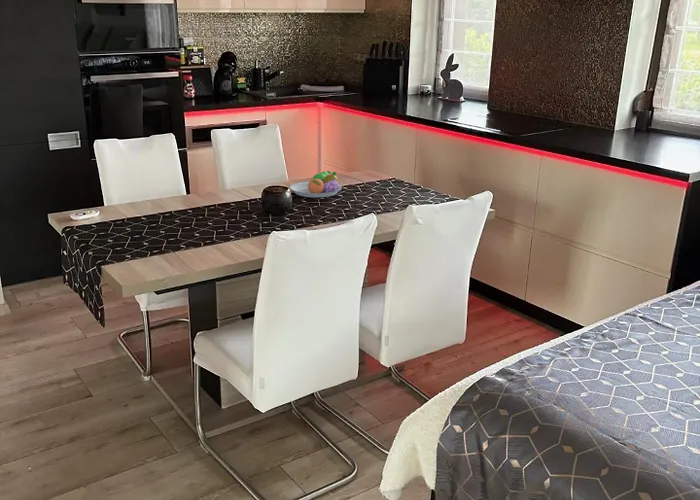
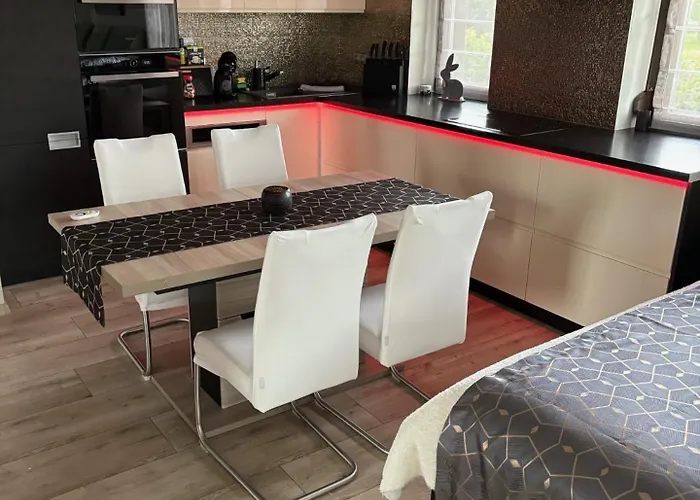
- fruit bowl [289,170,343,198]
